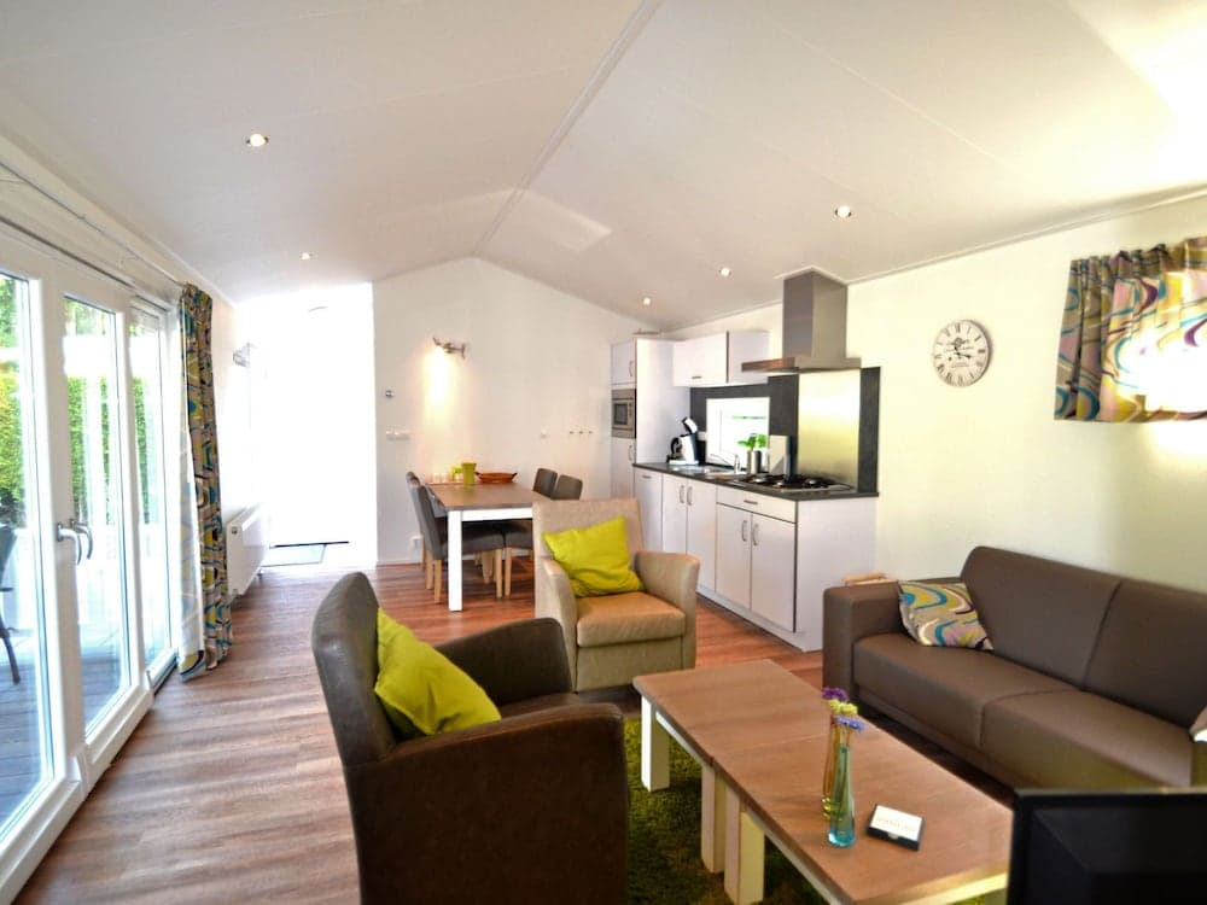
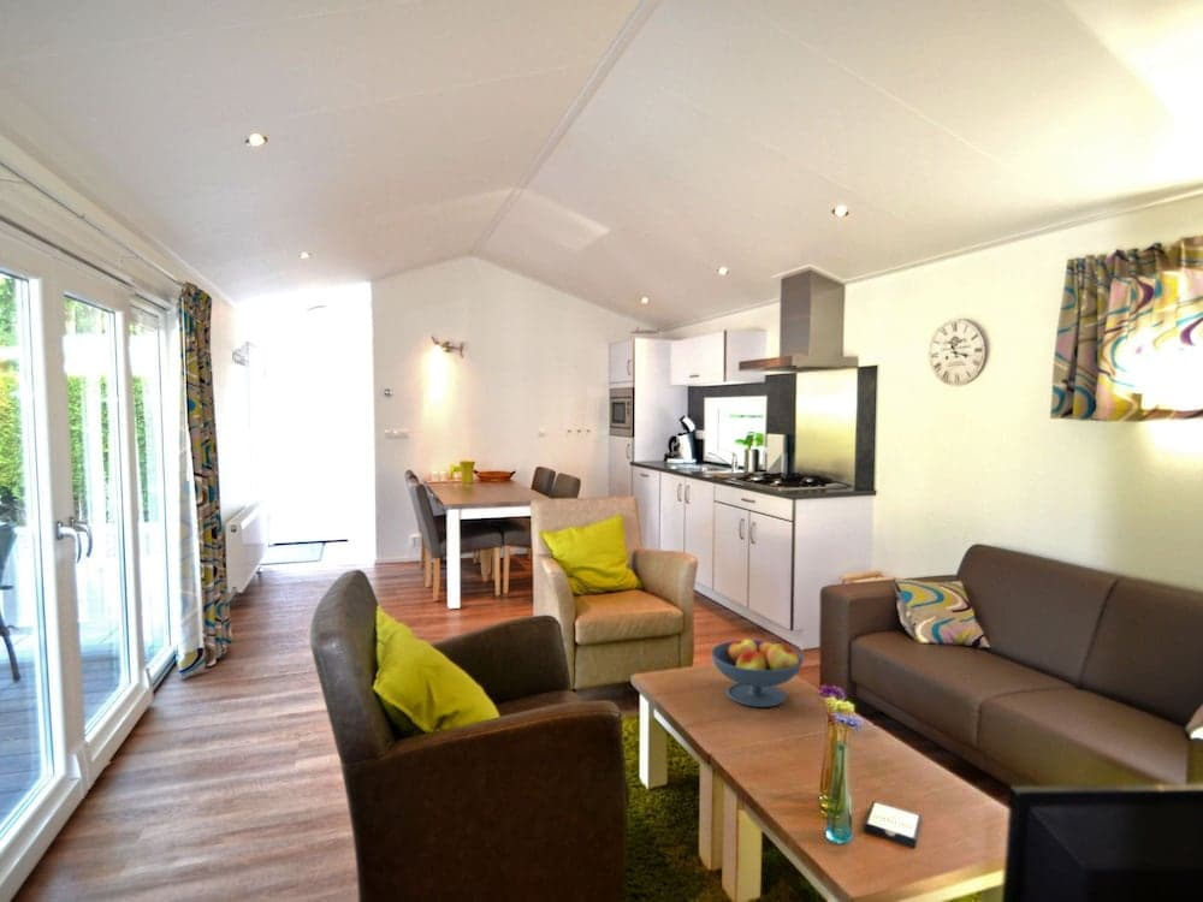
+ fruit bowl [710,637,805,708]
